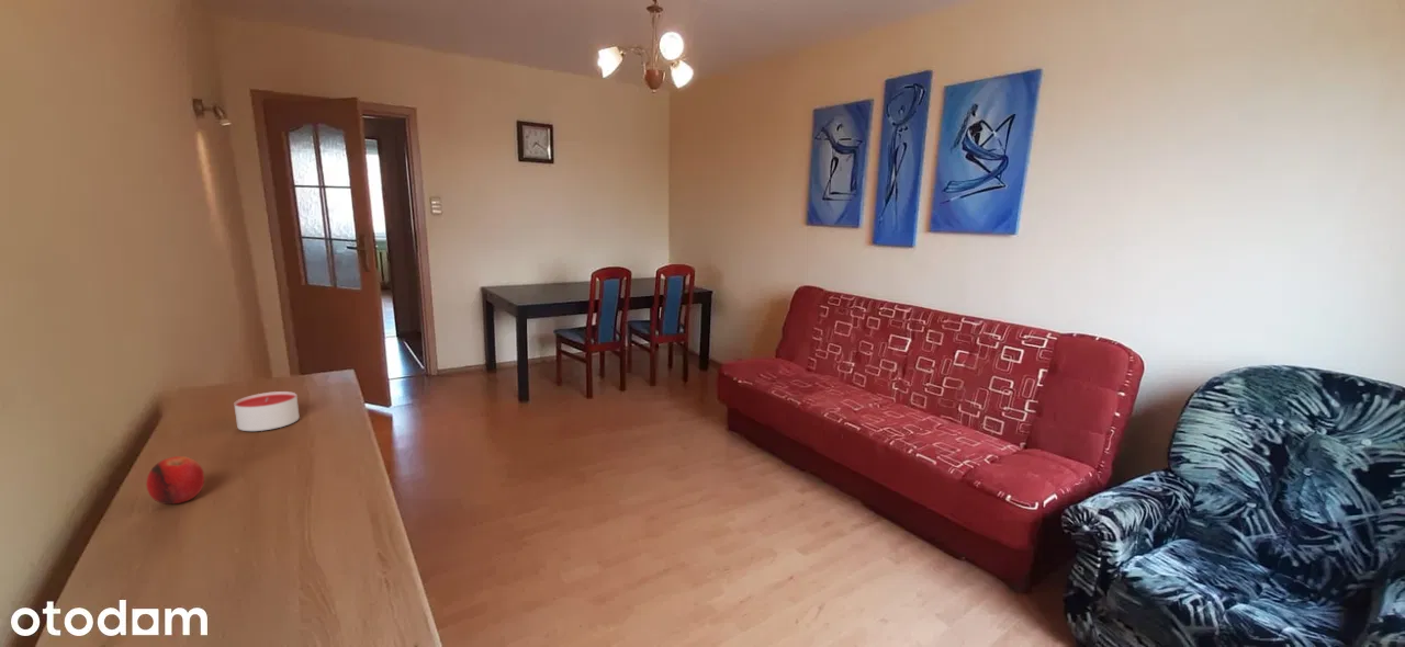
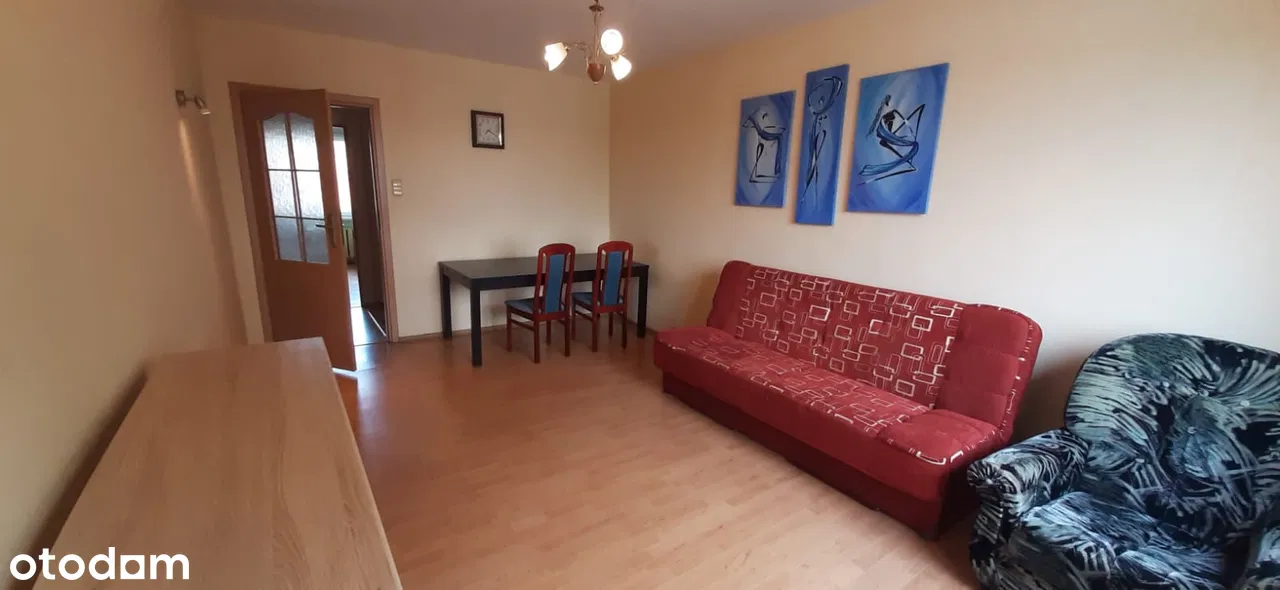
- candle [233,390,301,432]
- fruit [145,455,205,506]
